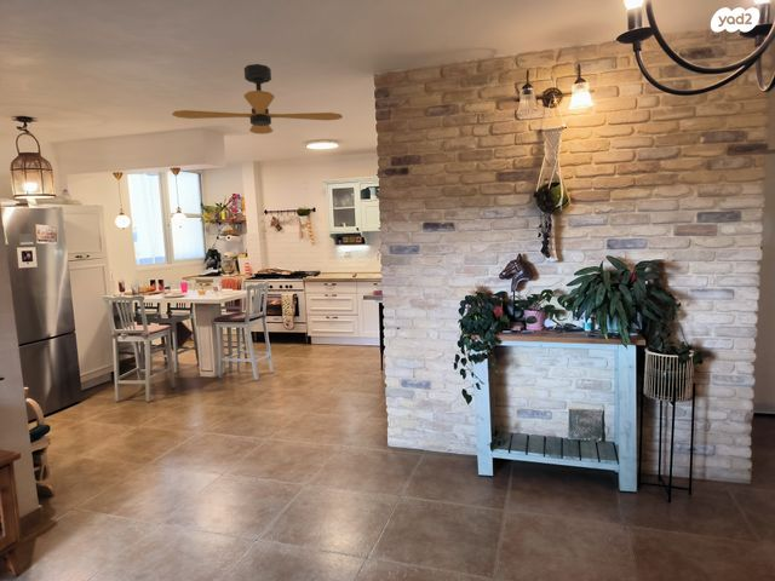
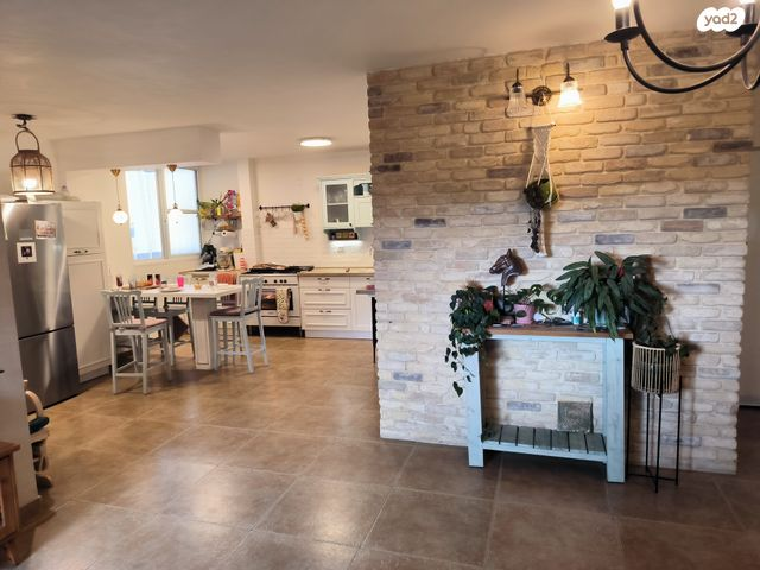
- ceiling fan [171,63,344,136]
